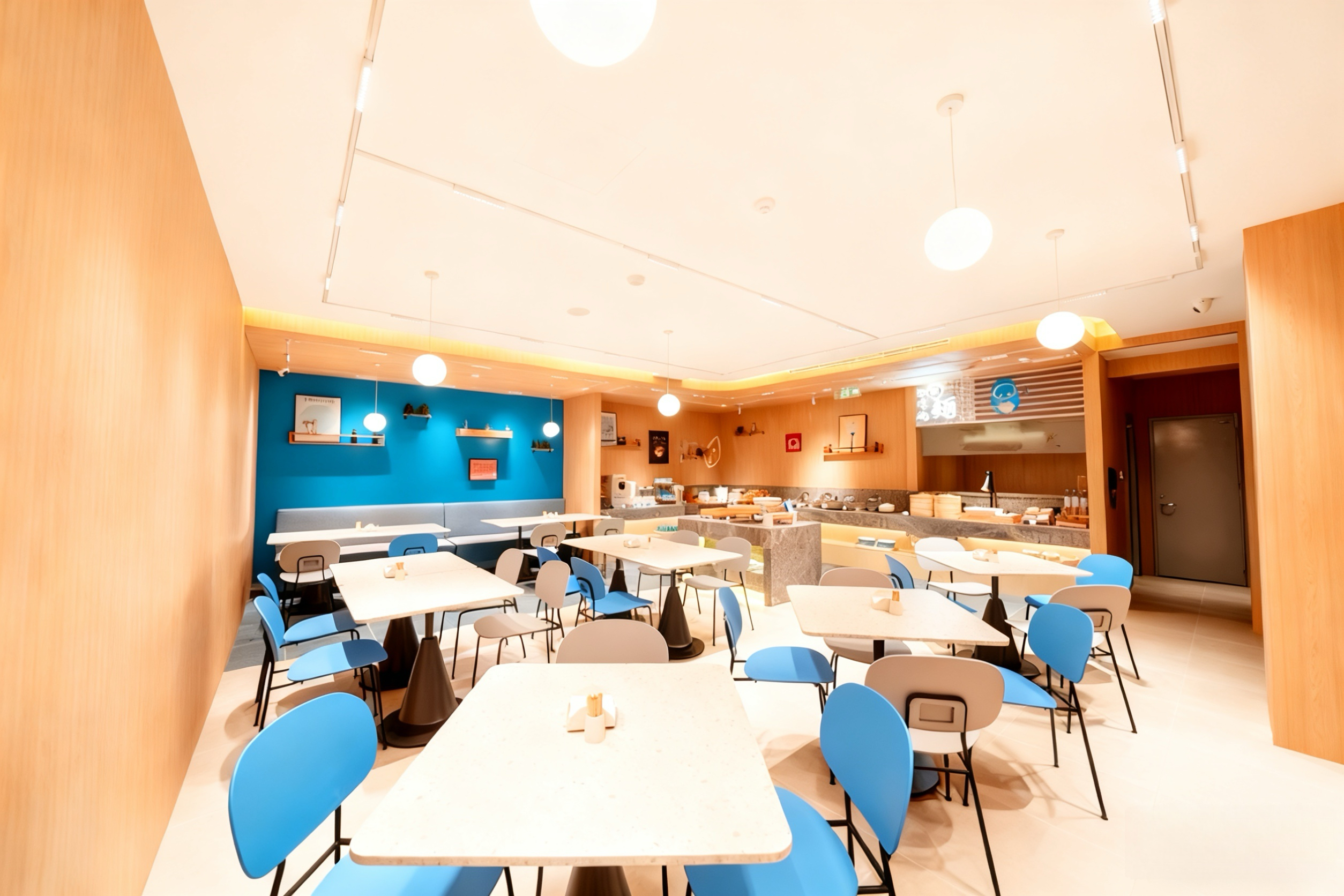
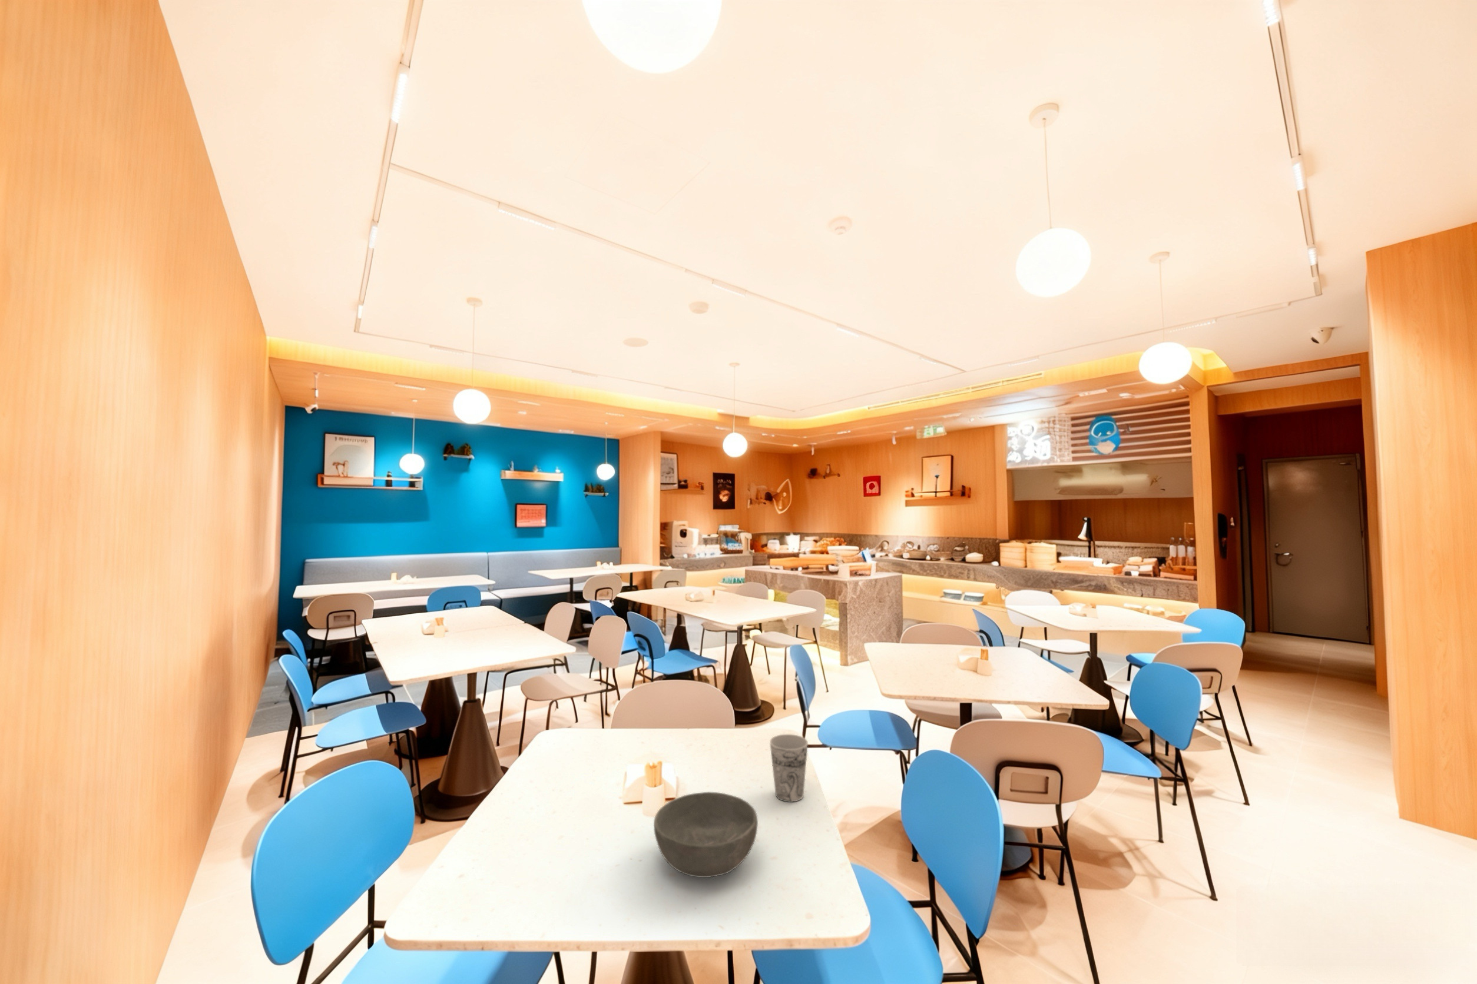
+ cup [769,734,809,803]
+ bowl [653,792,758,879]
